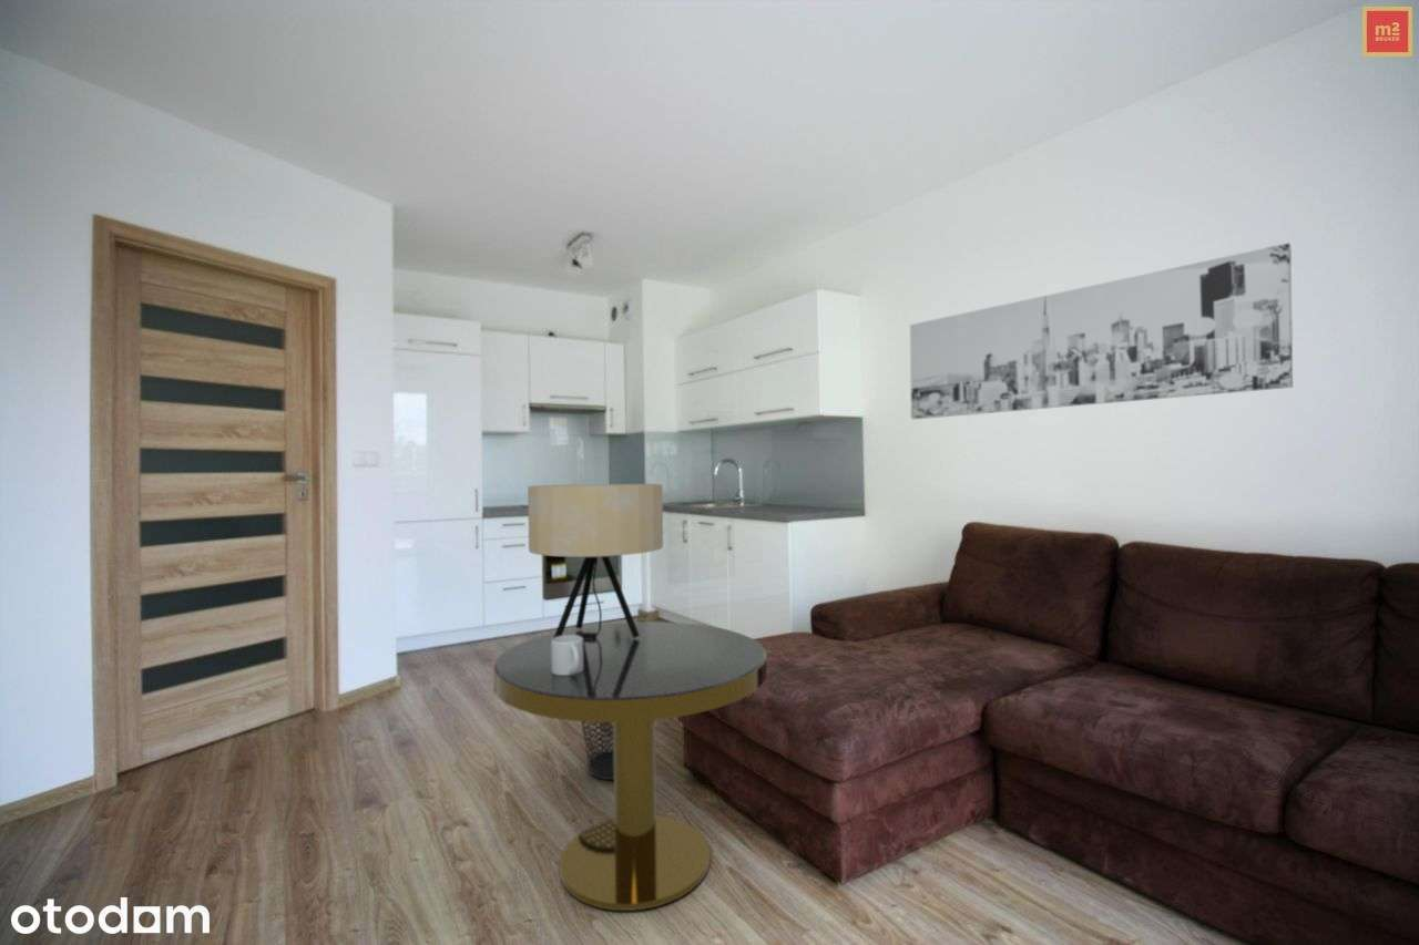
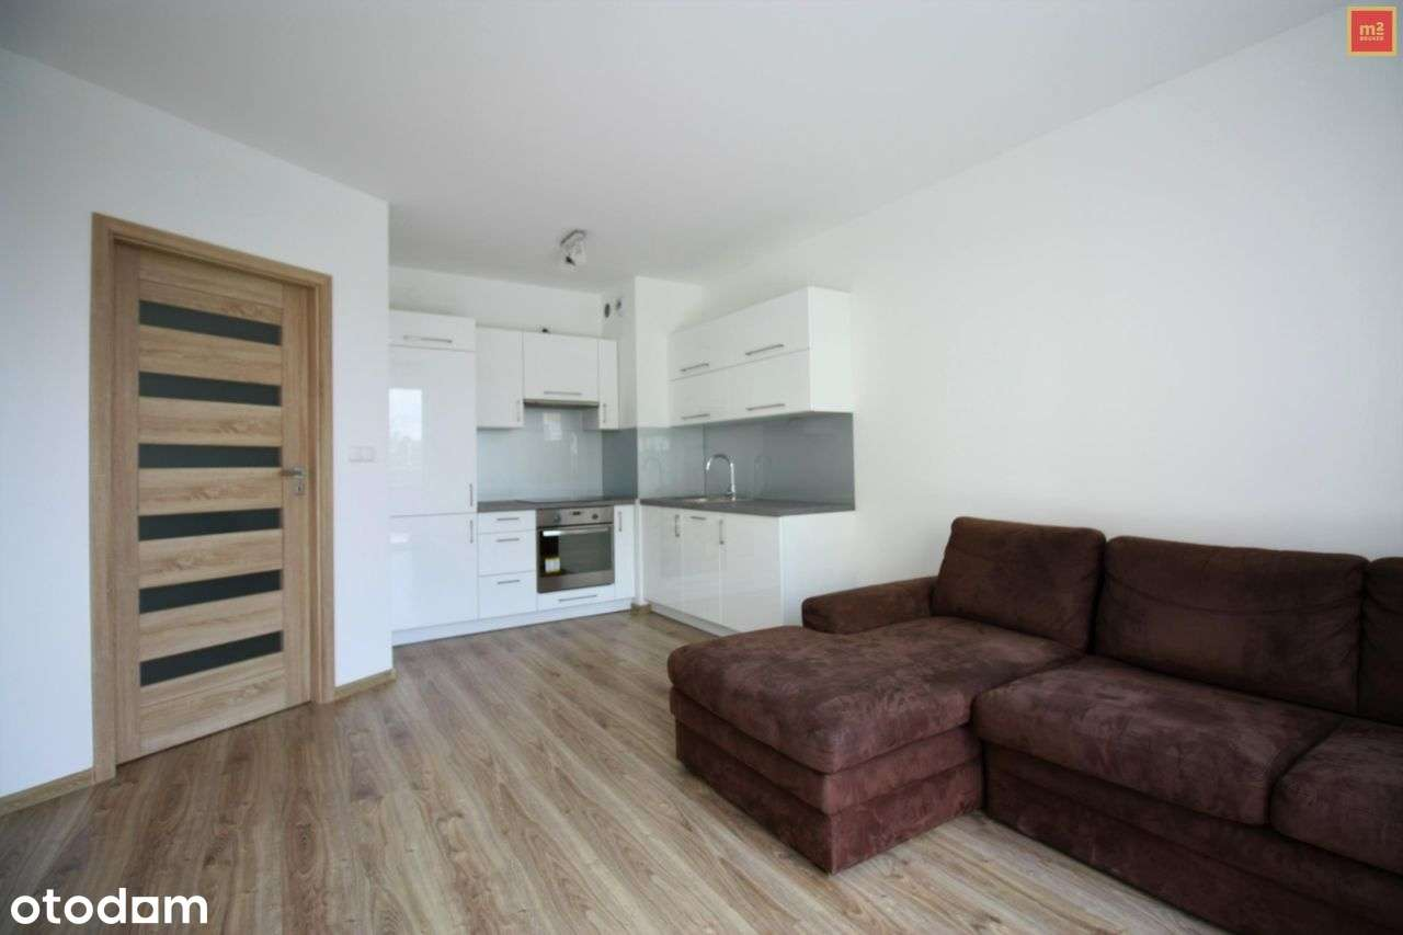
- side table [492,620,768,912]
- wall art [909,242,1294,420]
- wastebasket [580,721,614,781]
- table lamp [527,483,664,639]
- mug [551,635,583,676]
